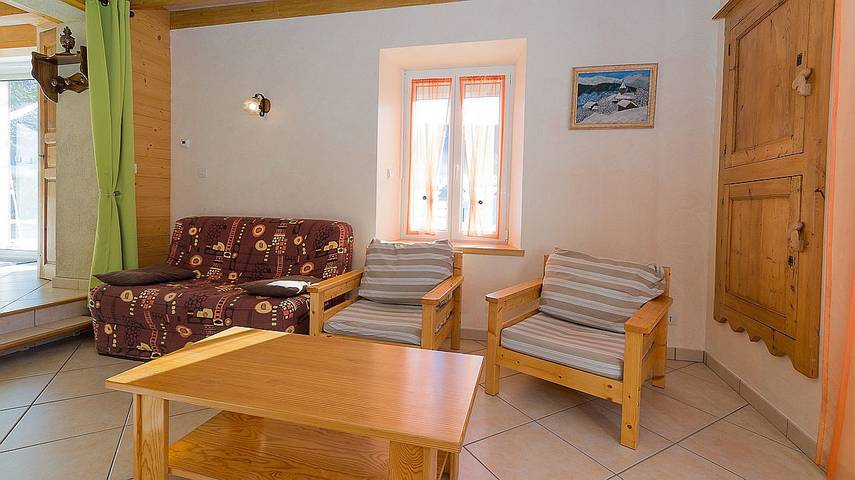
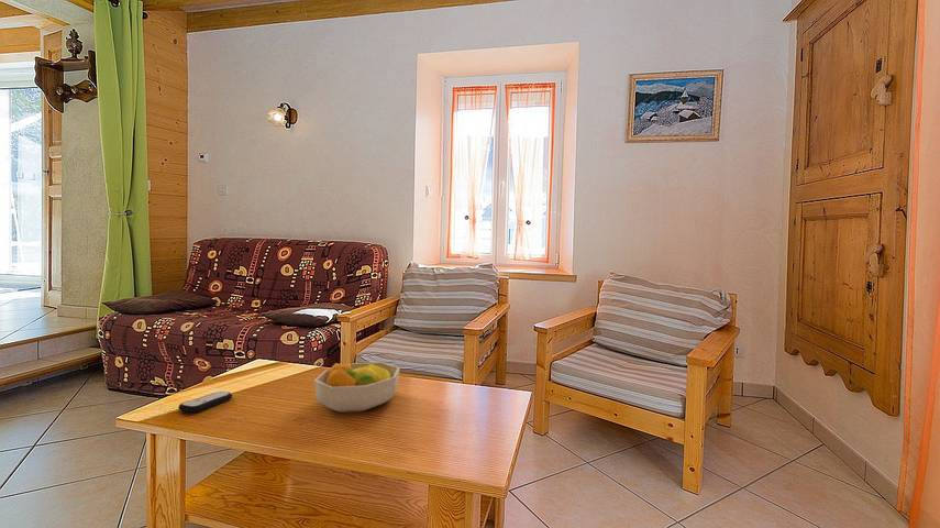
+ remote control [177,391,233,414]
+ fruit bowl [313,361,401,414]
